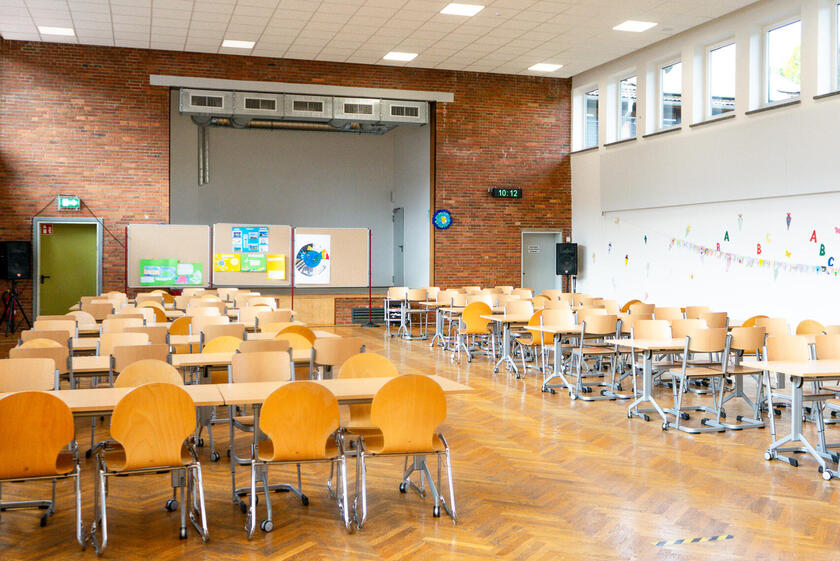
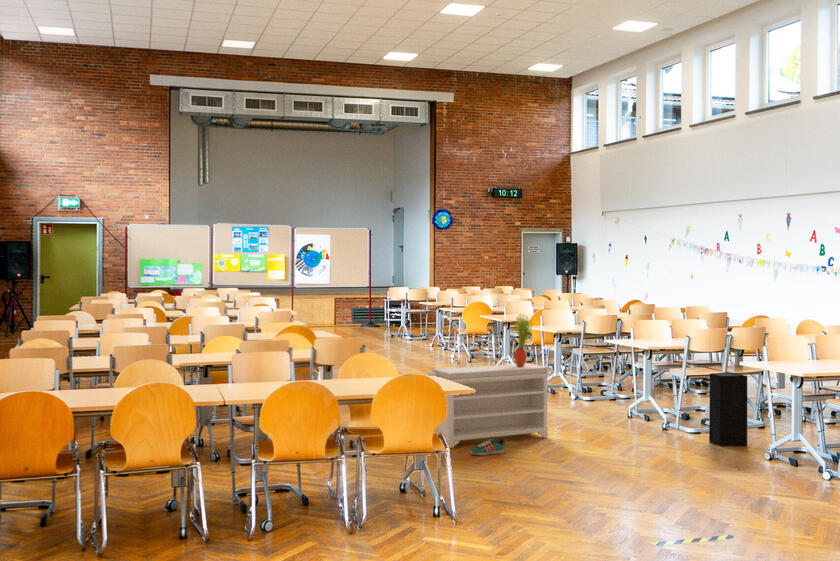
+ bench [427,363,553,449]
+ sneaker [470,437,506,456]
+ speaker [708,371,748,447]
+ potted plant [513,313,534,367]
